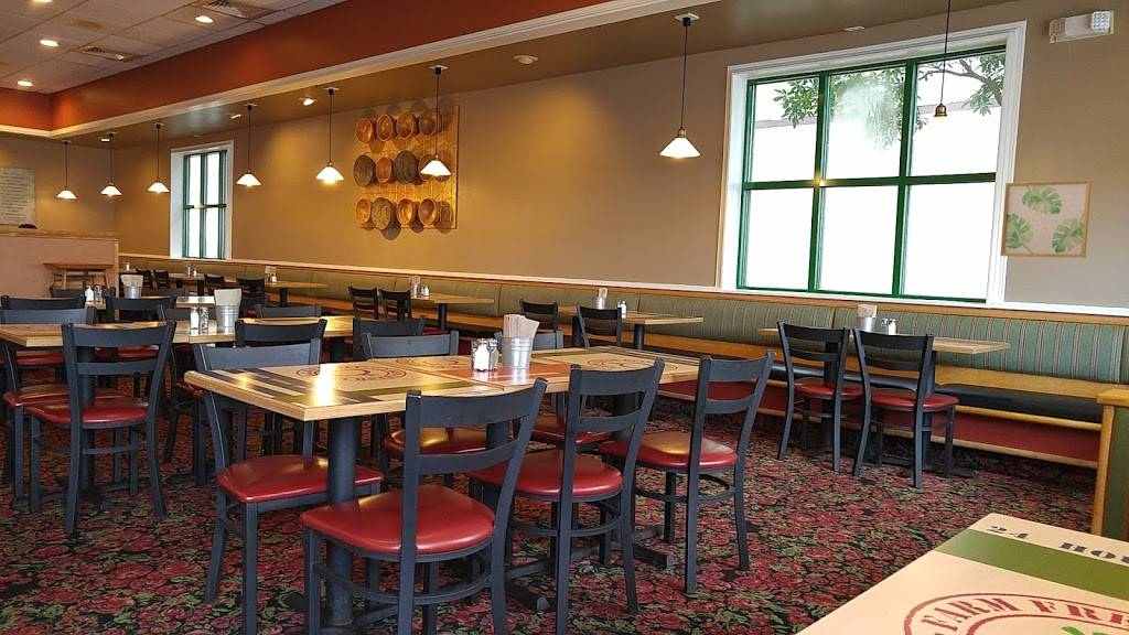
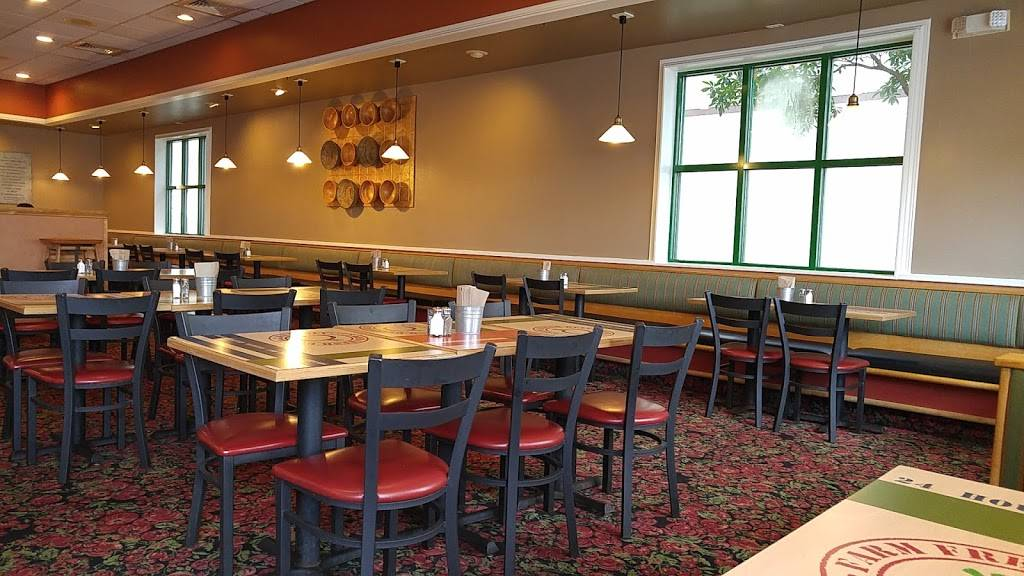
- wall art [999,180,1093,259]
